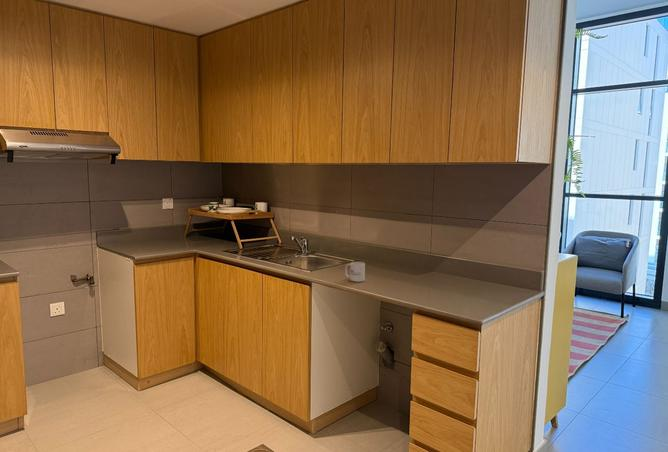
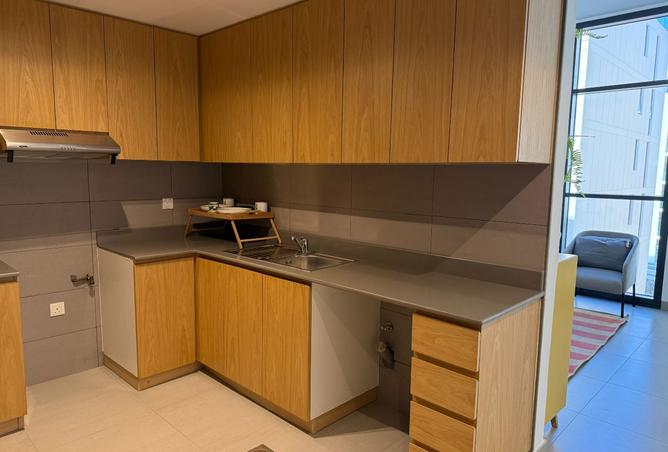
- mug [344,261,366,283]
